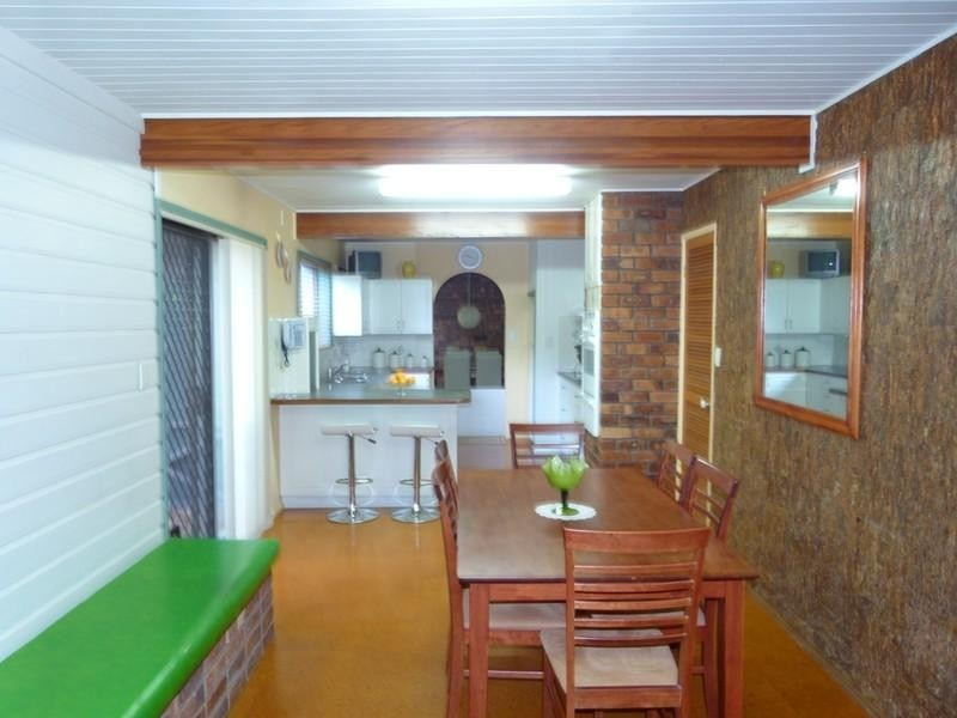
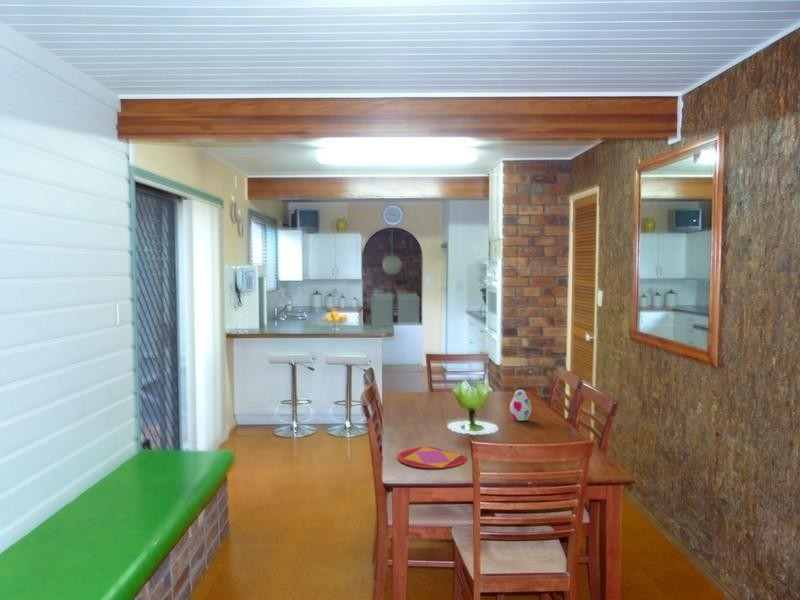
+ decorative egg [509,389,532,422]
+ plate [397,446,469,469]
